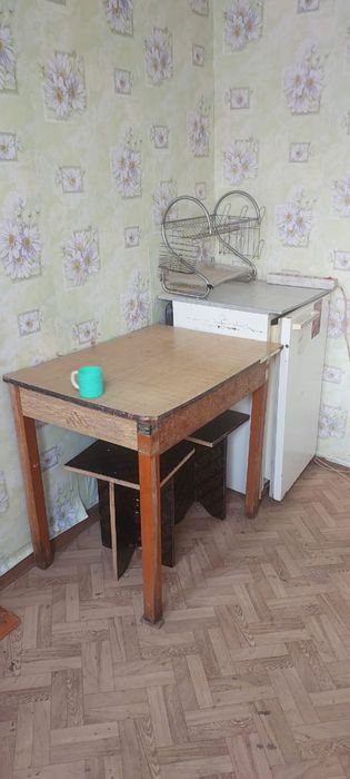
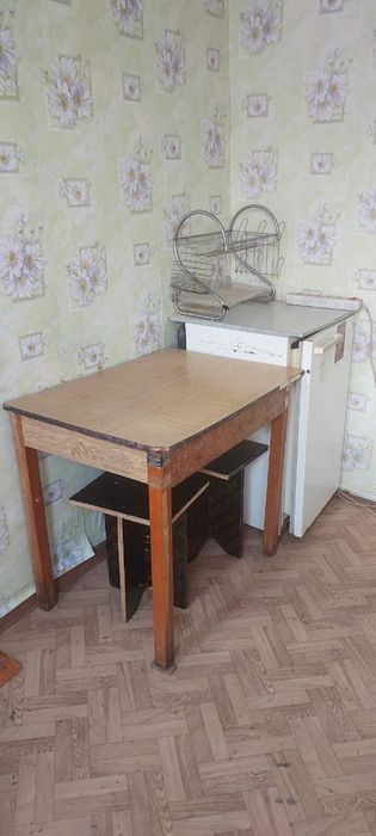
- cup [70,365,104,400]
